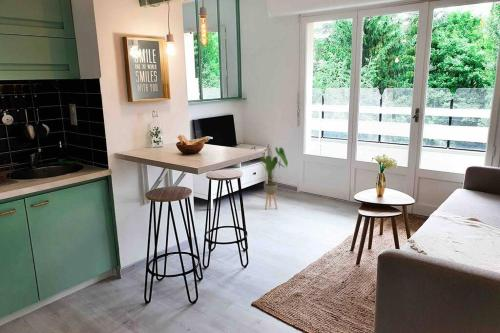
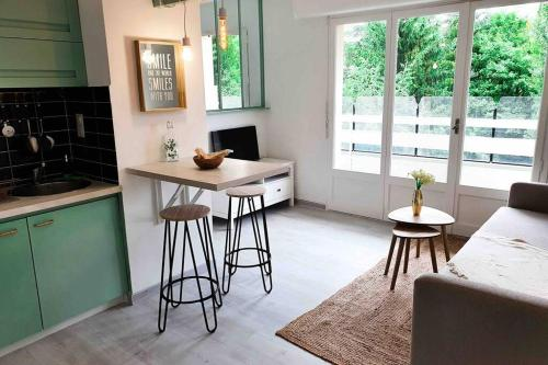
- house plant [246,144,289,210]
